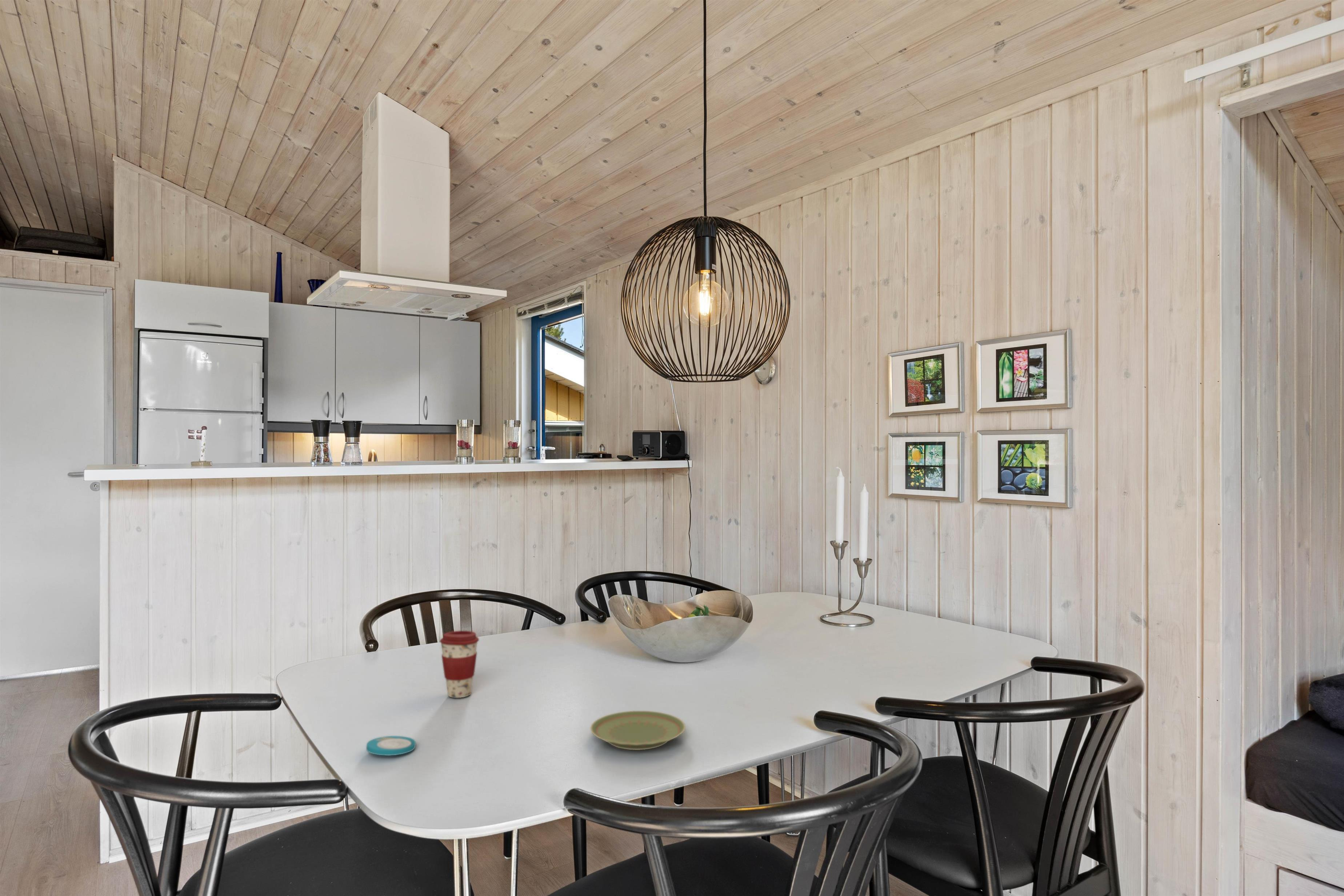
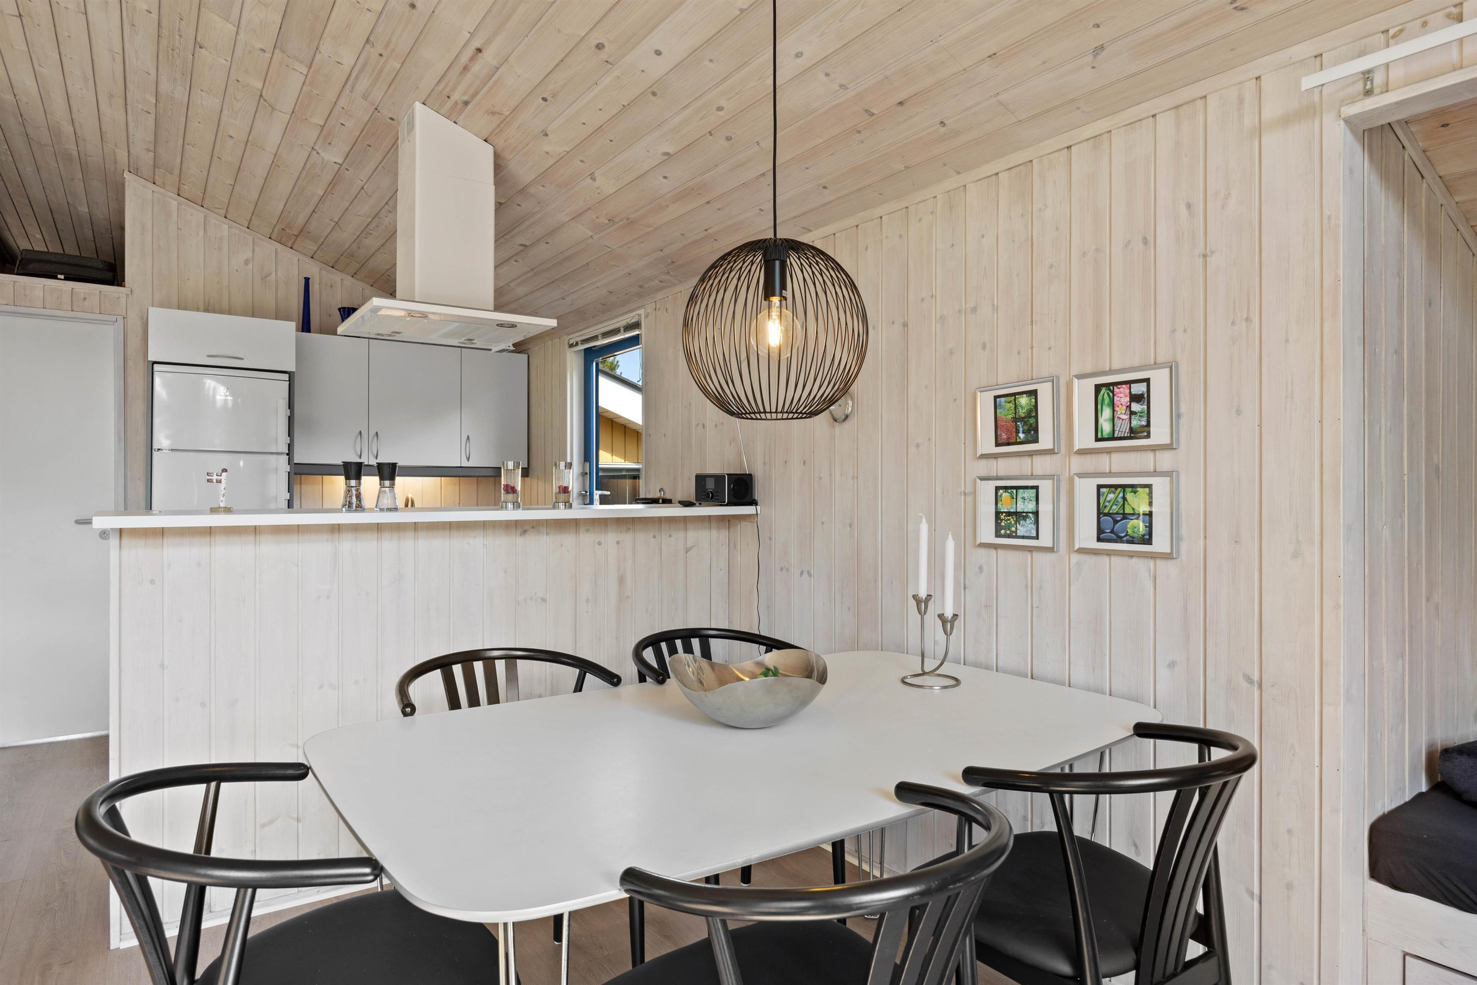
- coffee cup [439,630,479,698]
- plate [590,711,686,751]
- plate [366,736,416,756]
